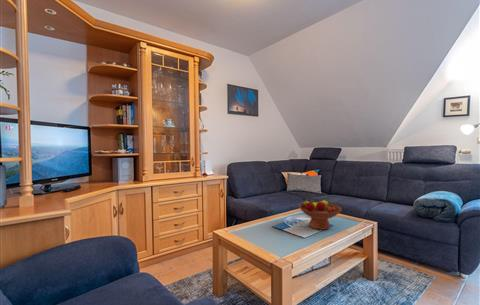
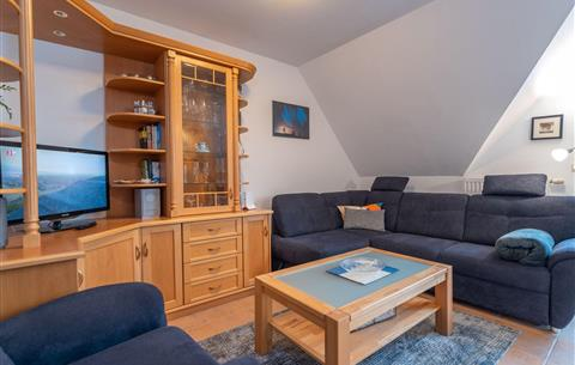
- fruit bowl [298,197,343,231]
